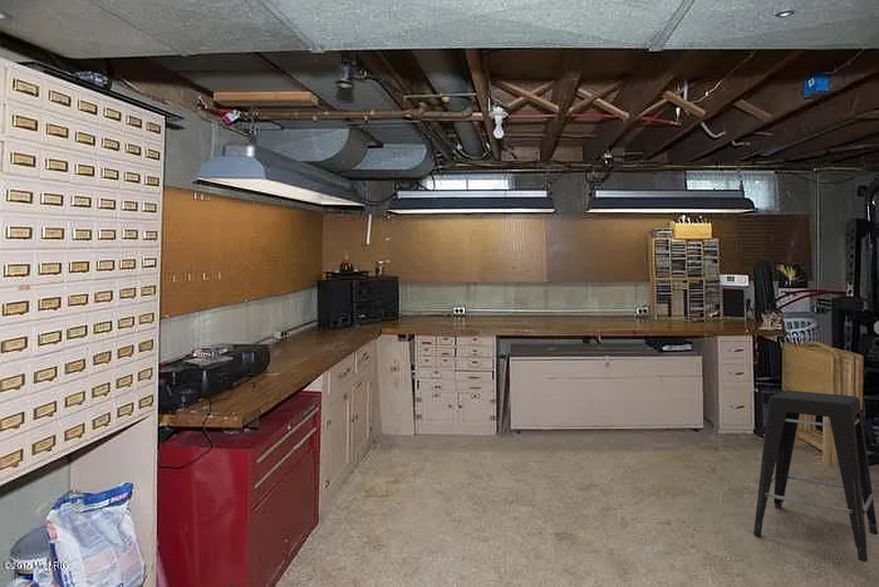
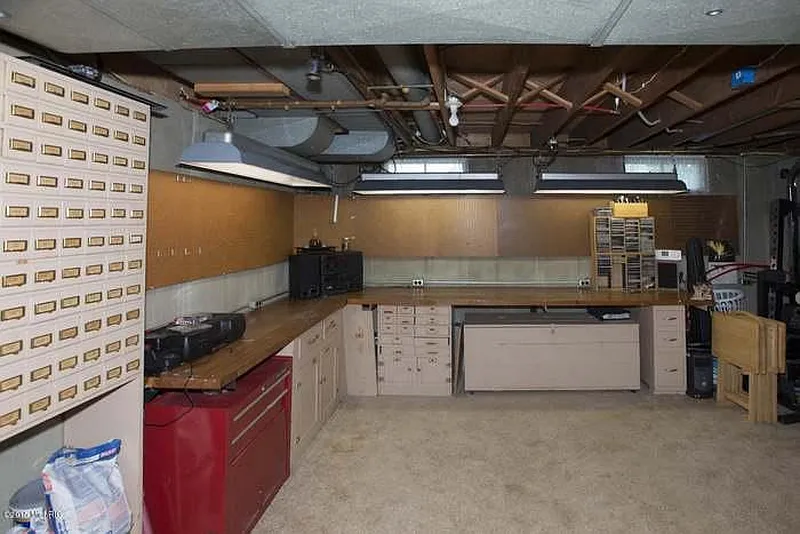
- stool [753,389,879,563]
